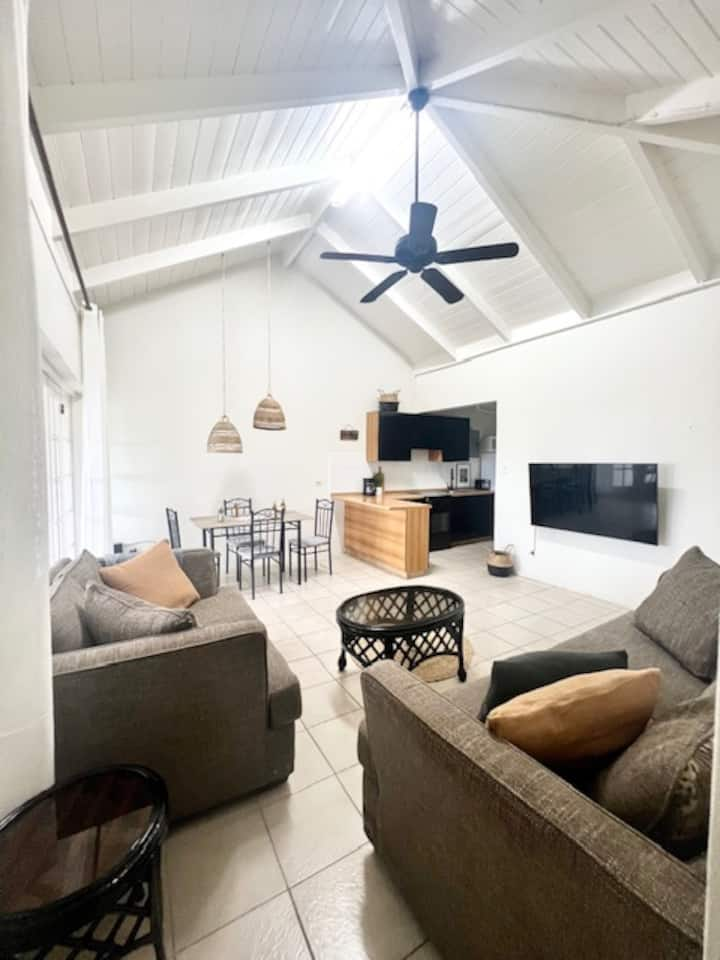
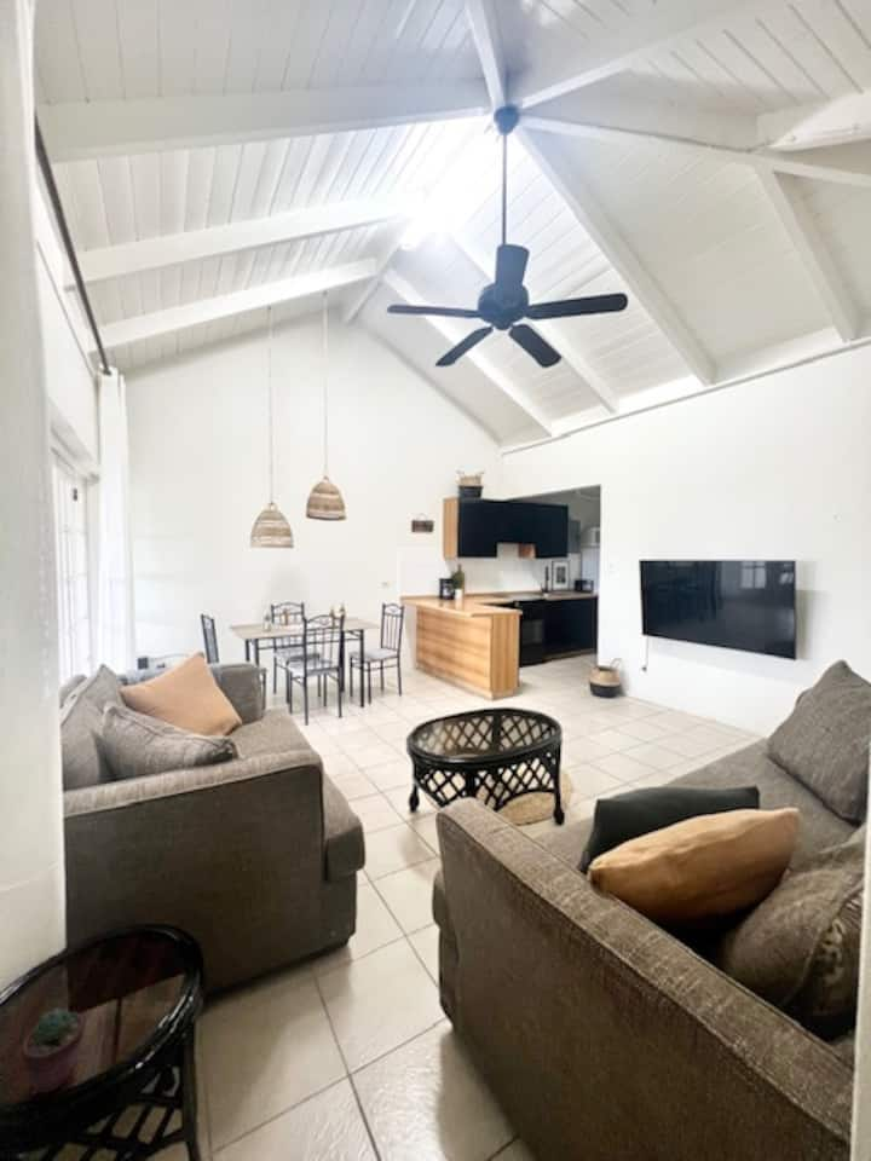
+ potted succulent [21,1007,86,1096]
